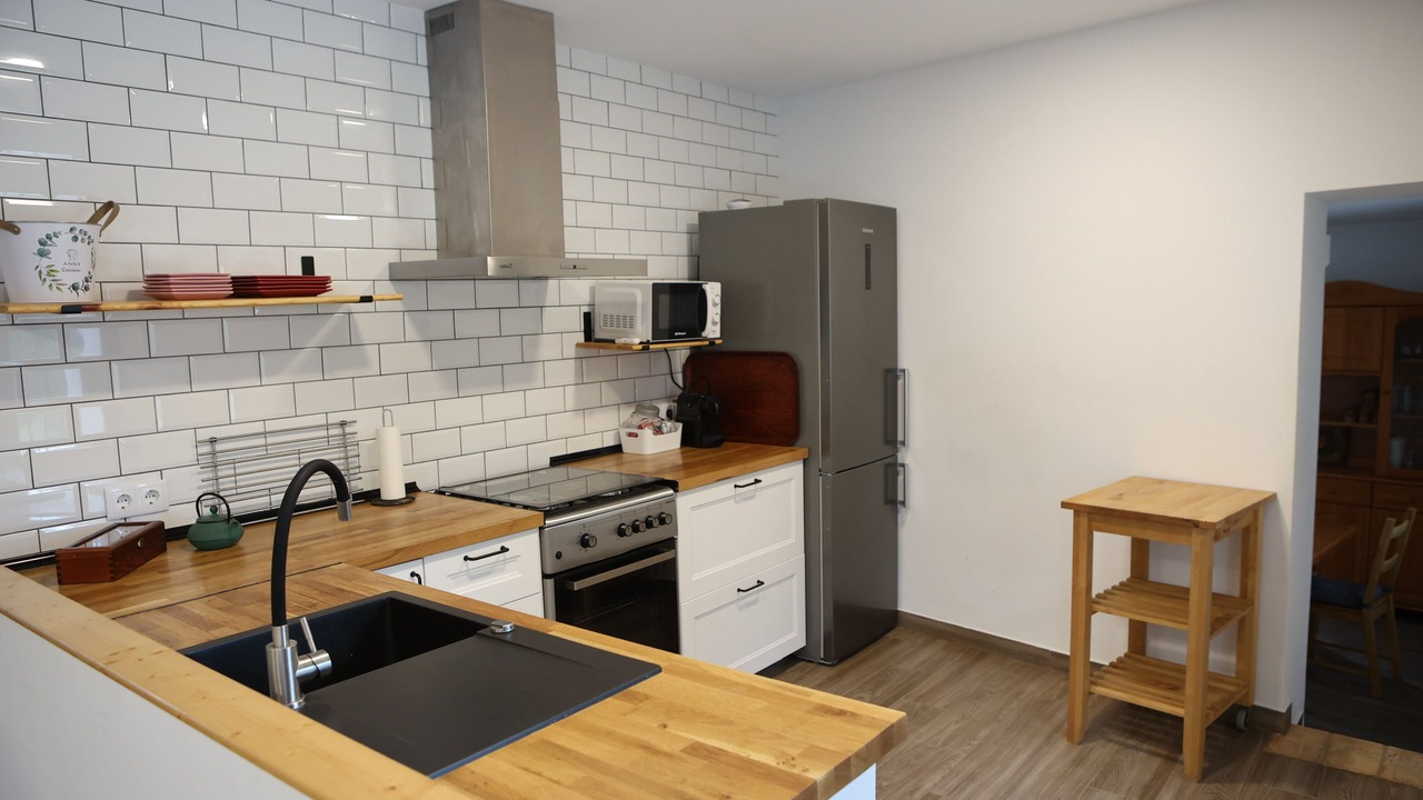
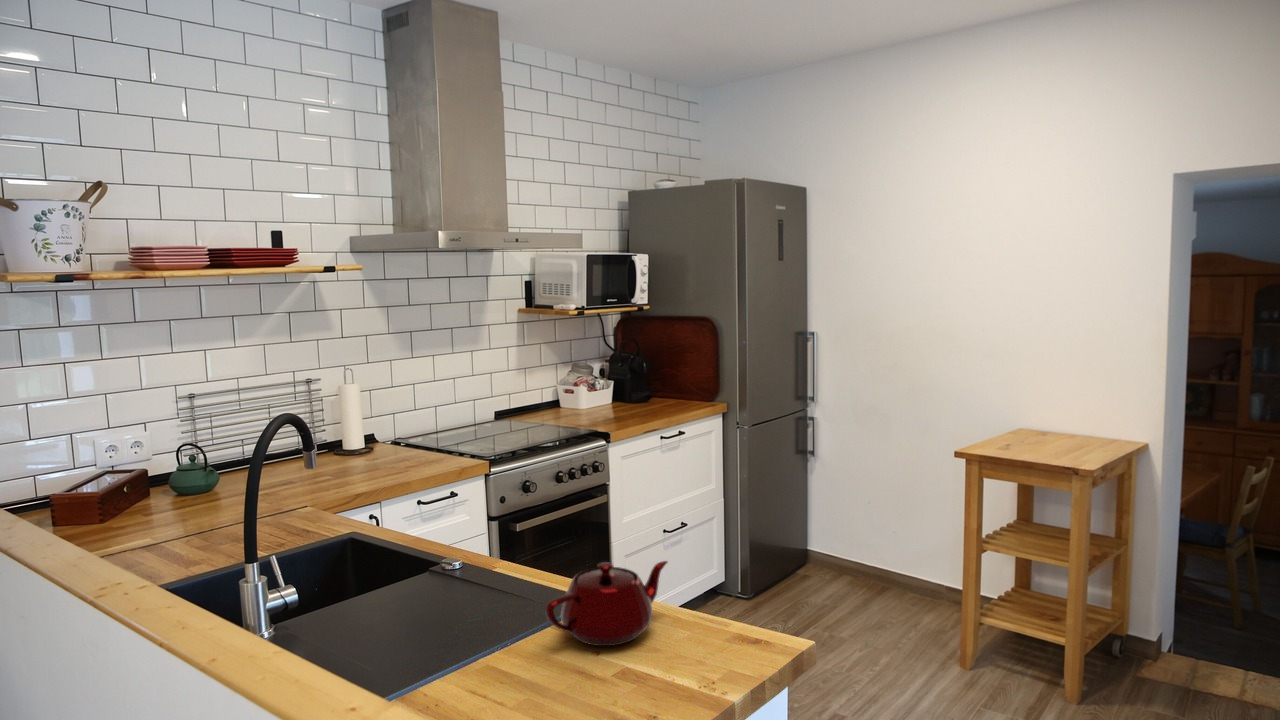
+ teapot [544,560,669,647]
